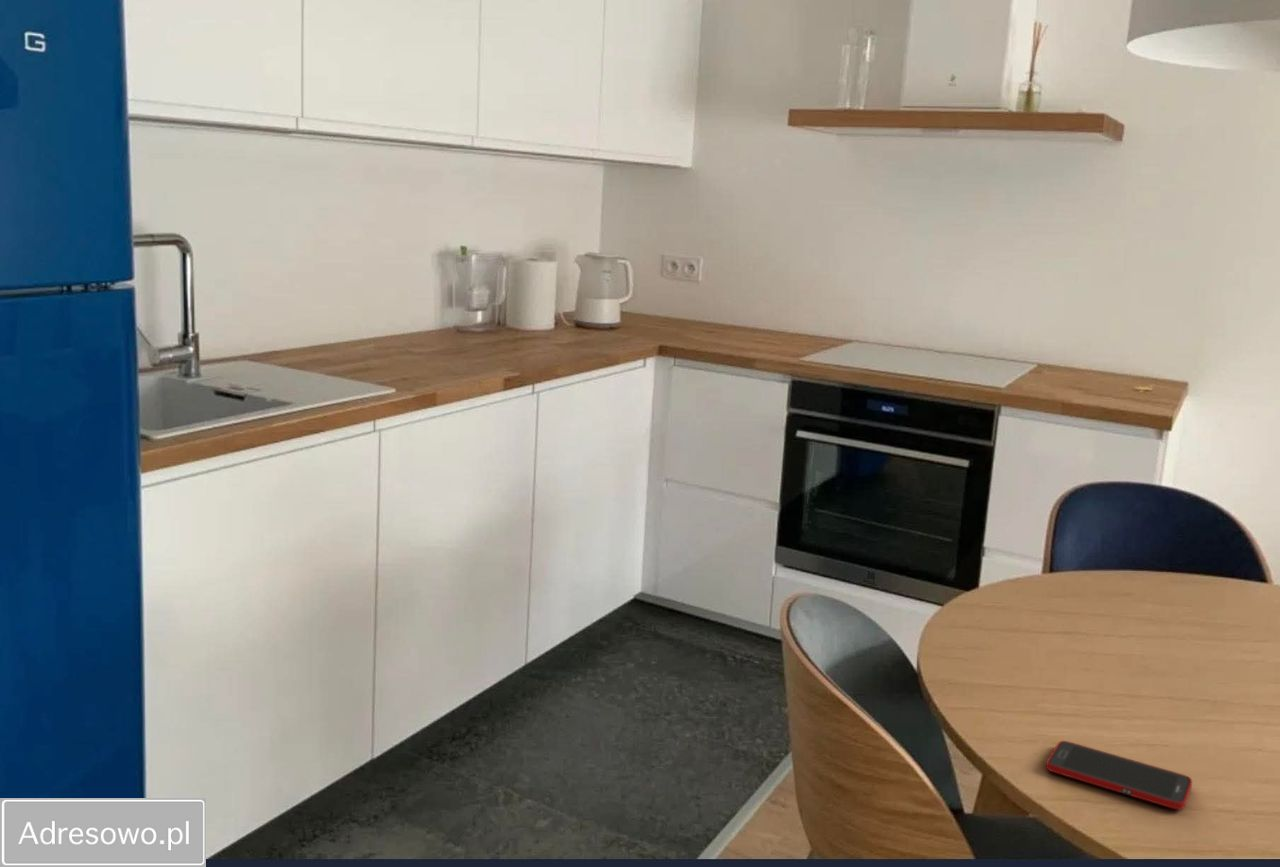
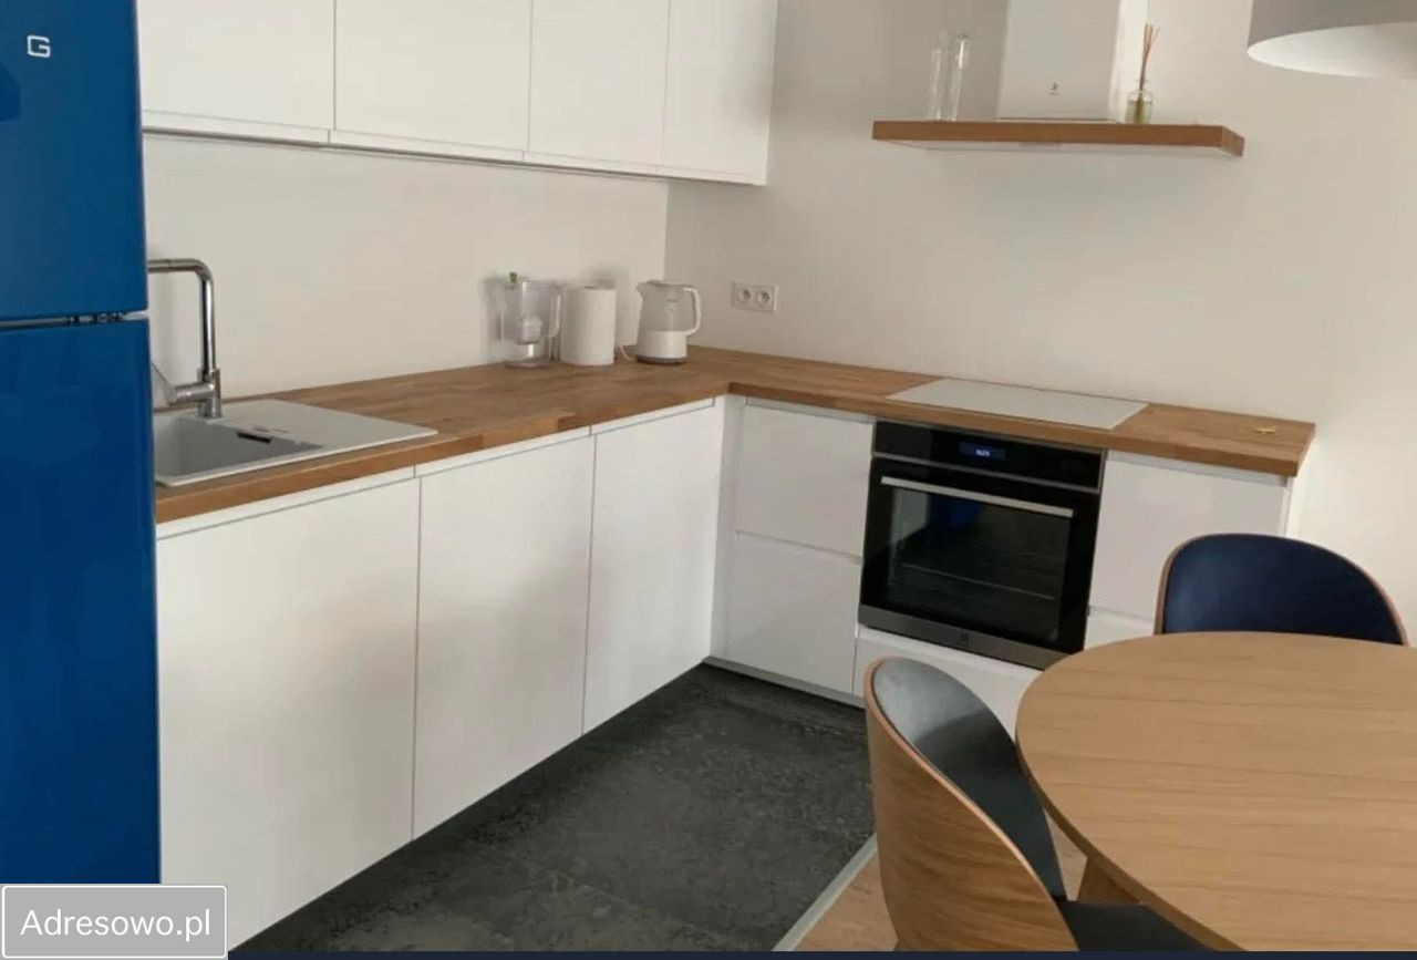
- cell phone [1045,740,1193,811]
